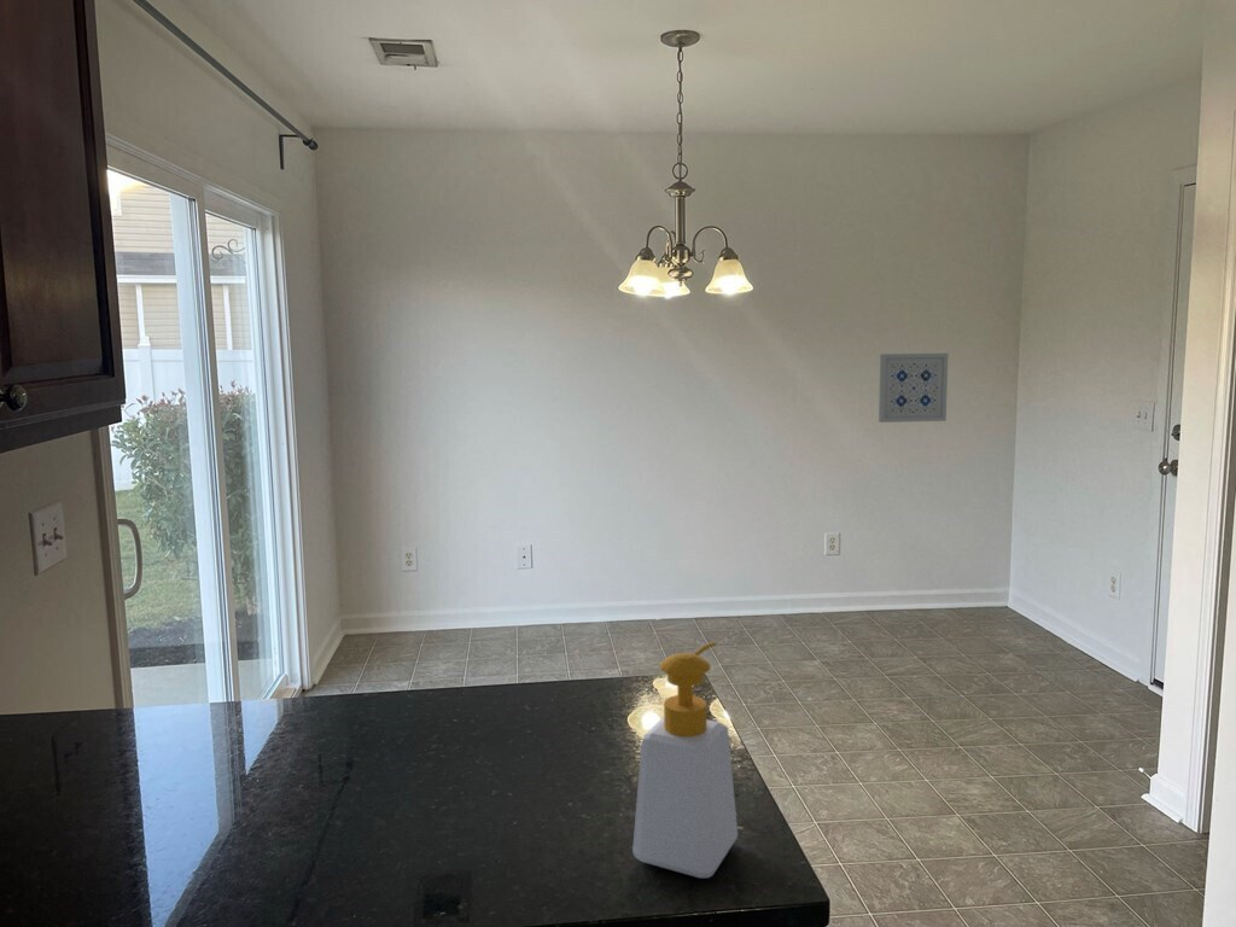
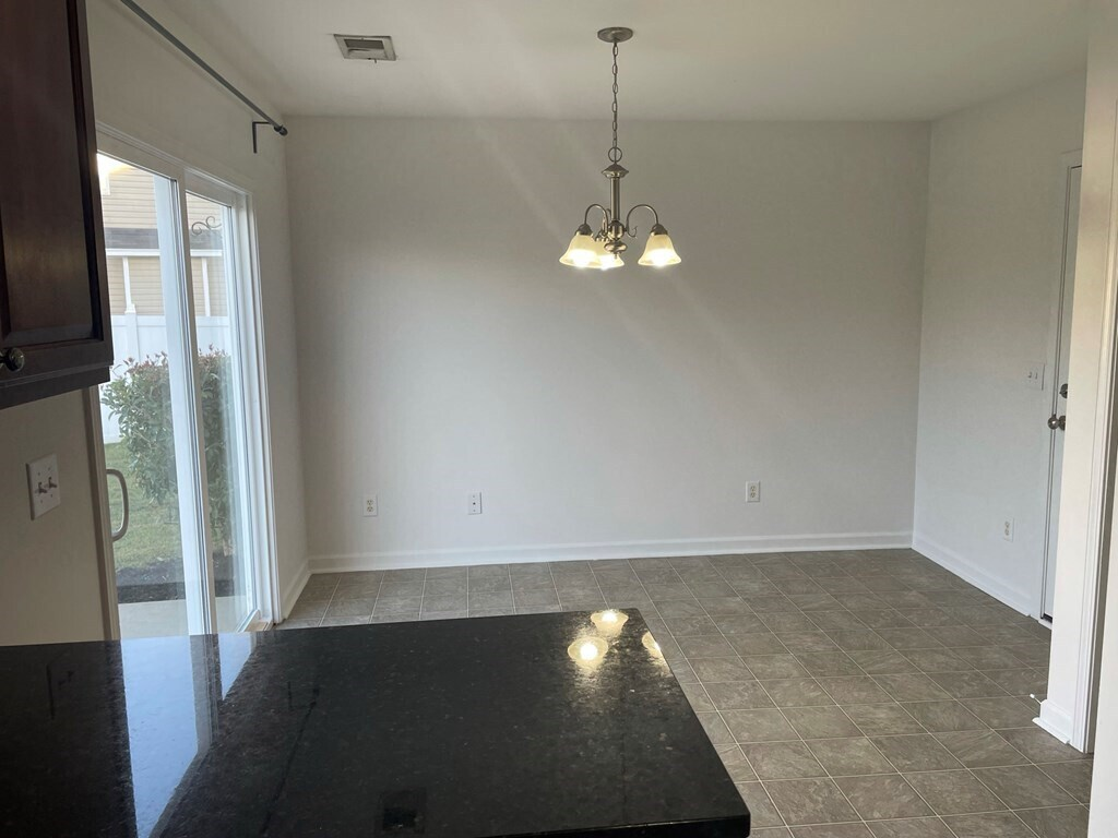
- wall art [878,352,949,424]
- soap bottle [631,641,739,879]
